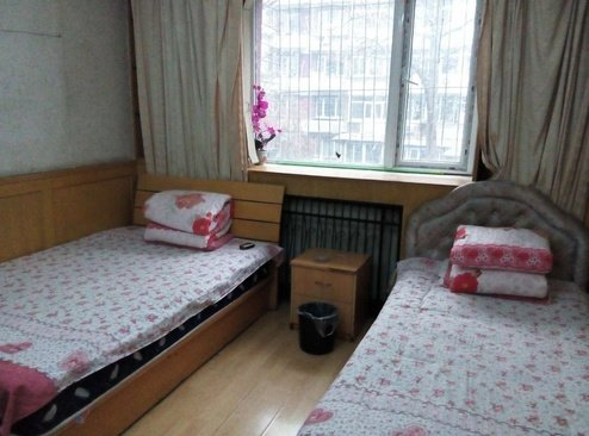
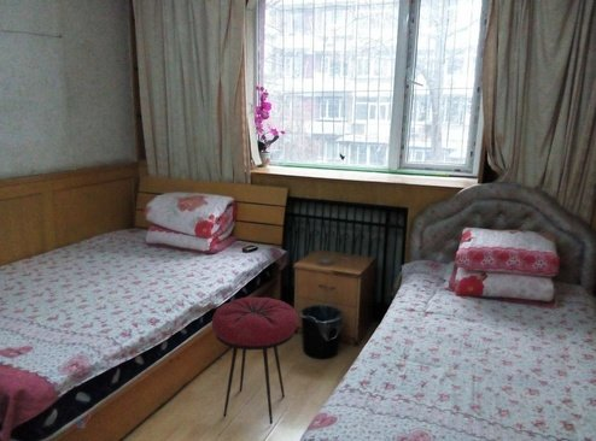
+ stool [211,295,299,425]
